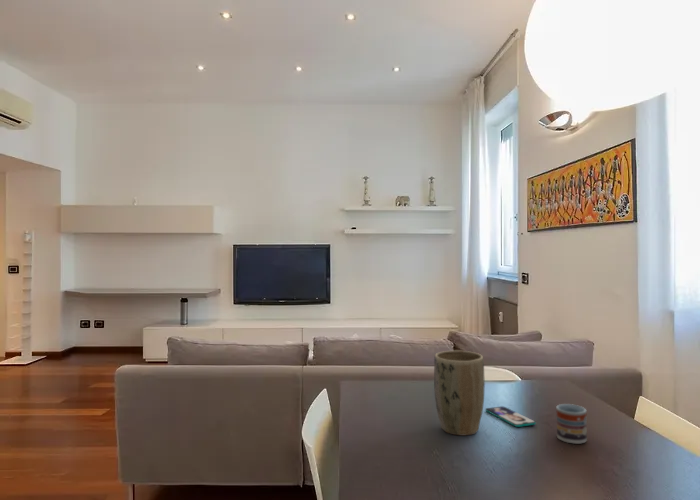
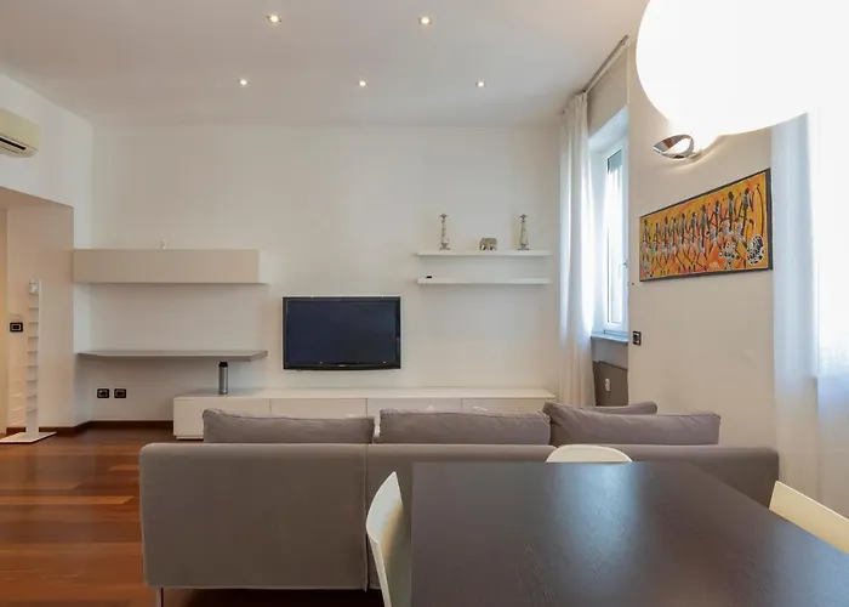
- smartphone [484,405,537,428]
- plant pot [433,350,486,436]
- cup [555,403,588,445]
